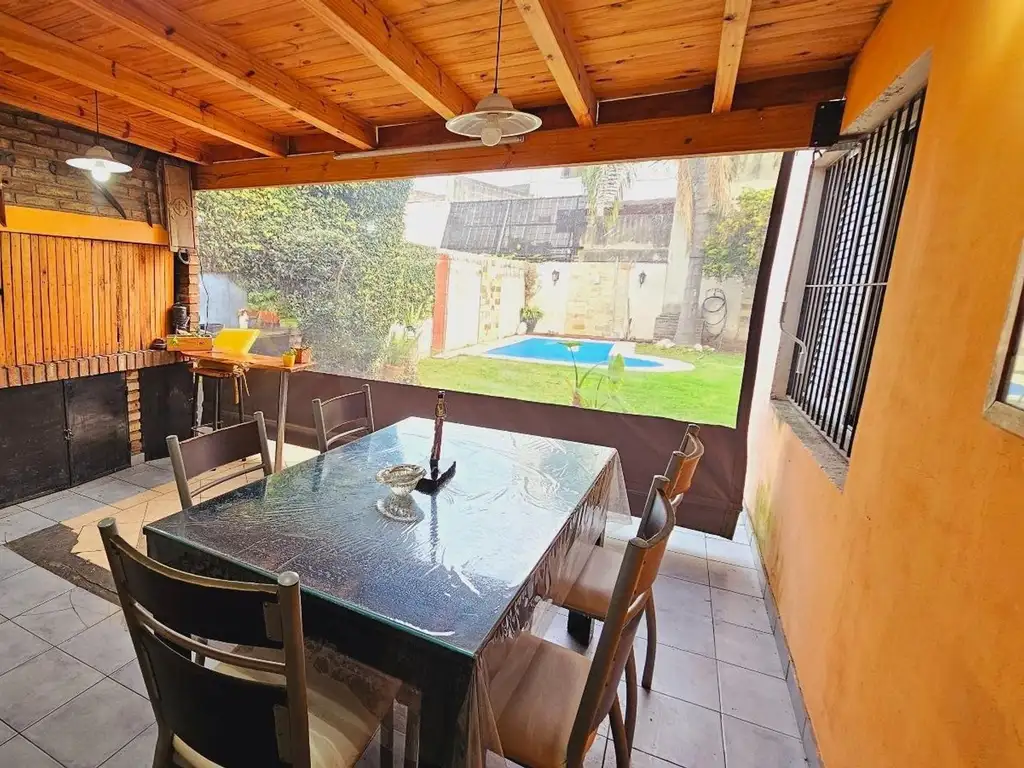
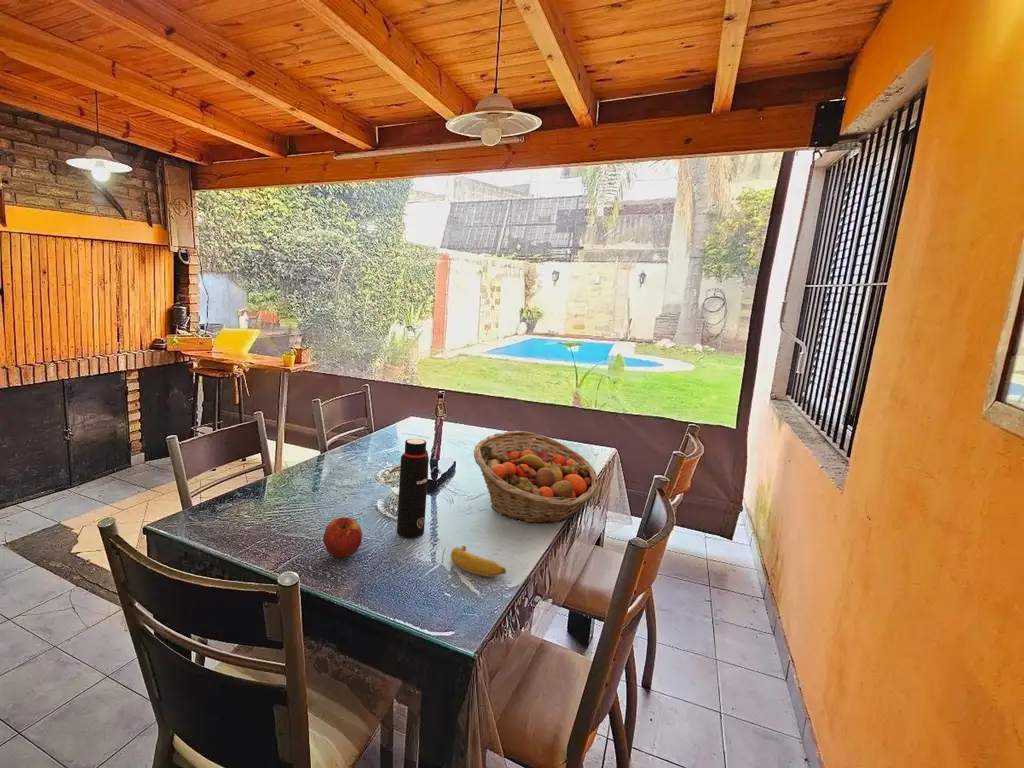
+ banana [450,545,507,578]
+ fruit basket [473,430,599,525]
+ apple [322,516,363,559]
+ water bottle [396,438,430,539]
